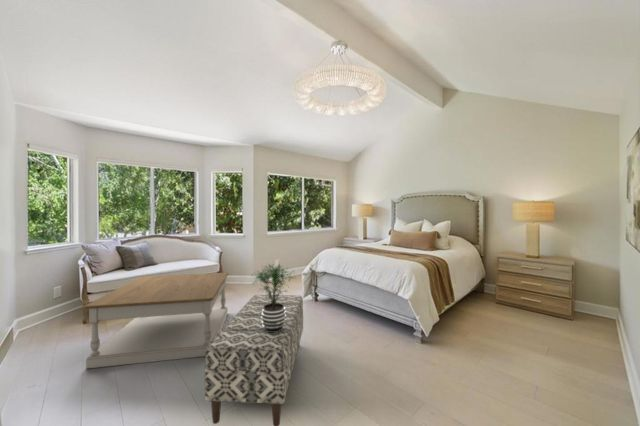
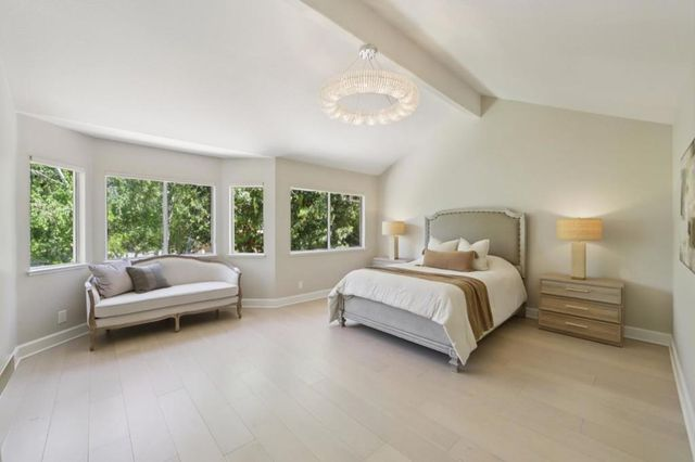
- potted plant [251,262,297,332]
- bench [204,294,304,426]
- coffee table [83,272,229,369]
